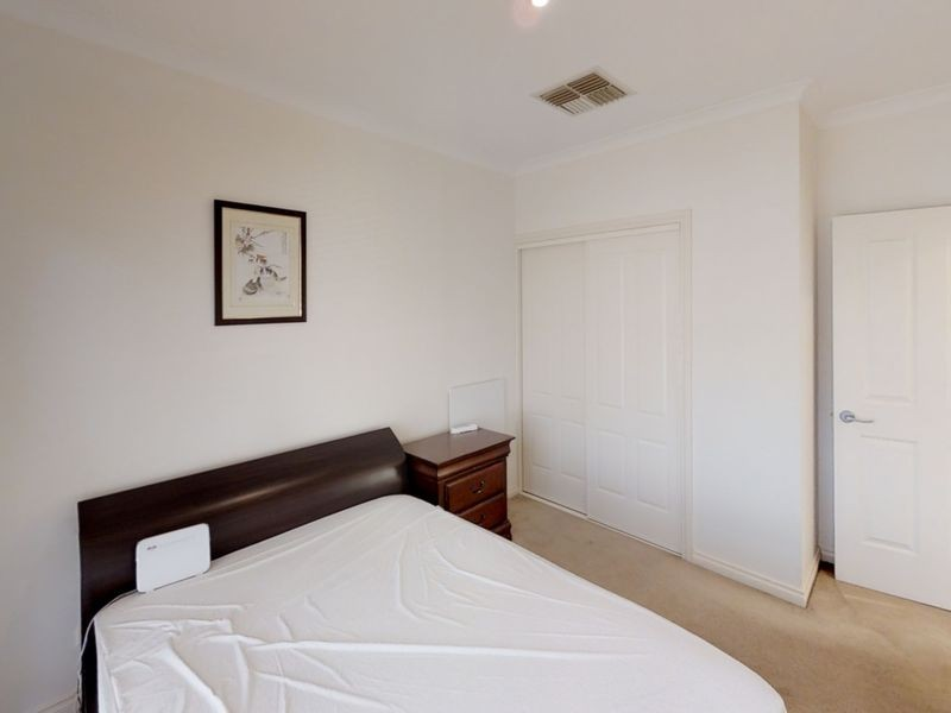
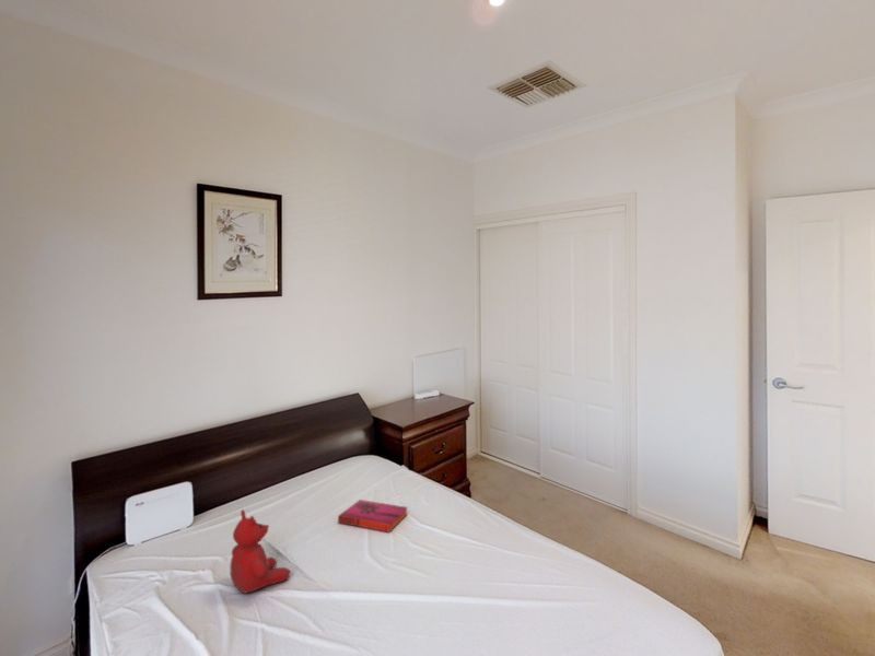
+ hardback book [337,499,408,534]
+ stuffed bear [229,508,291,594]
